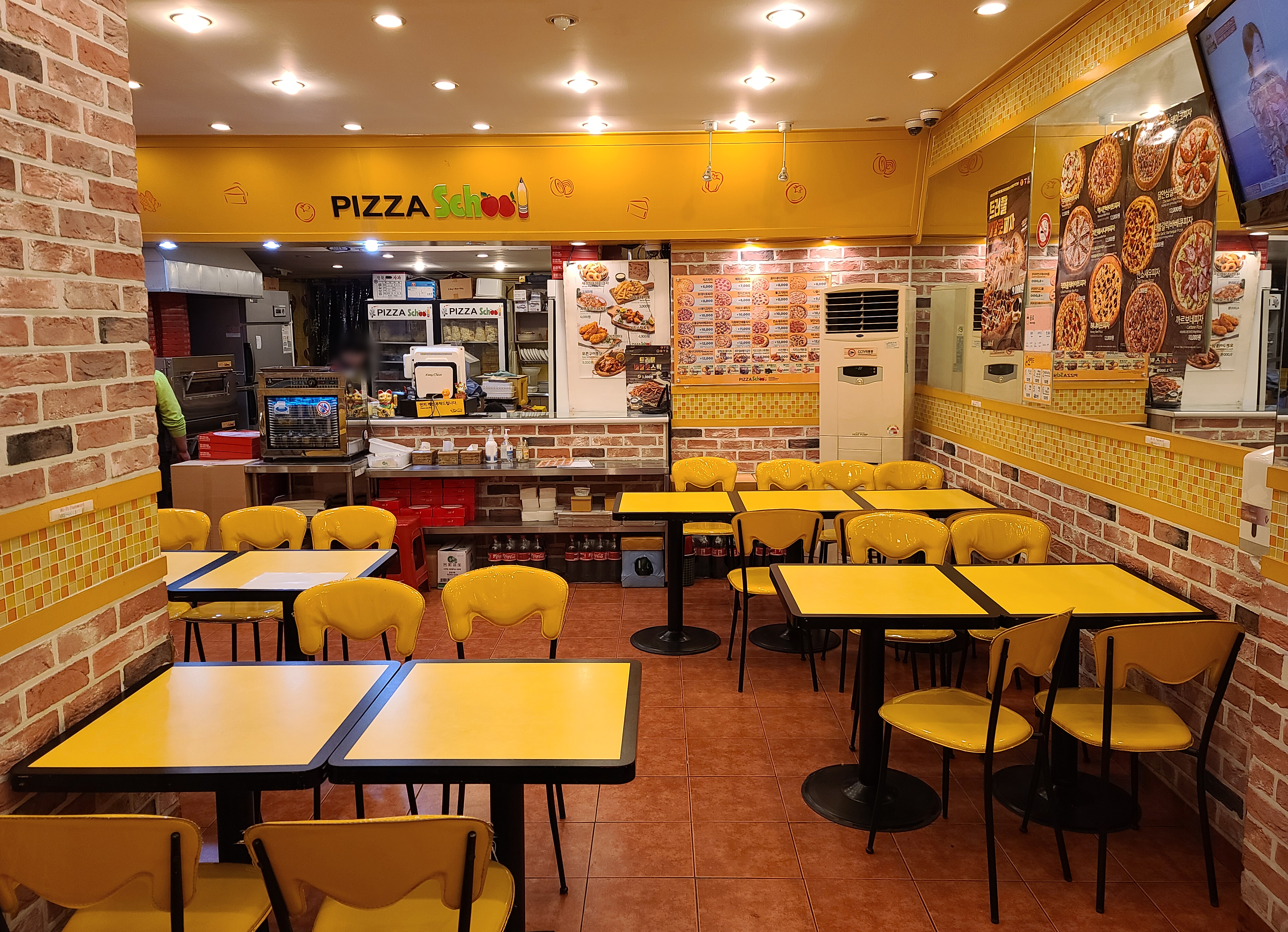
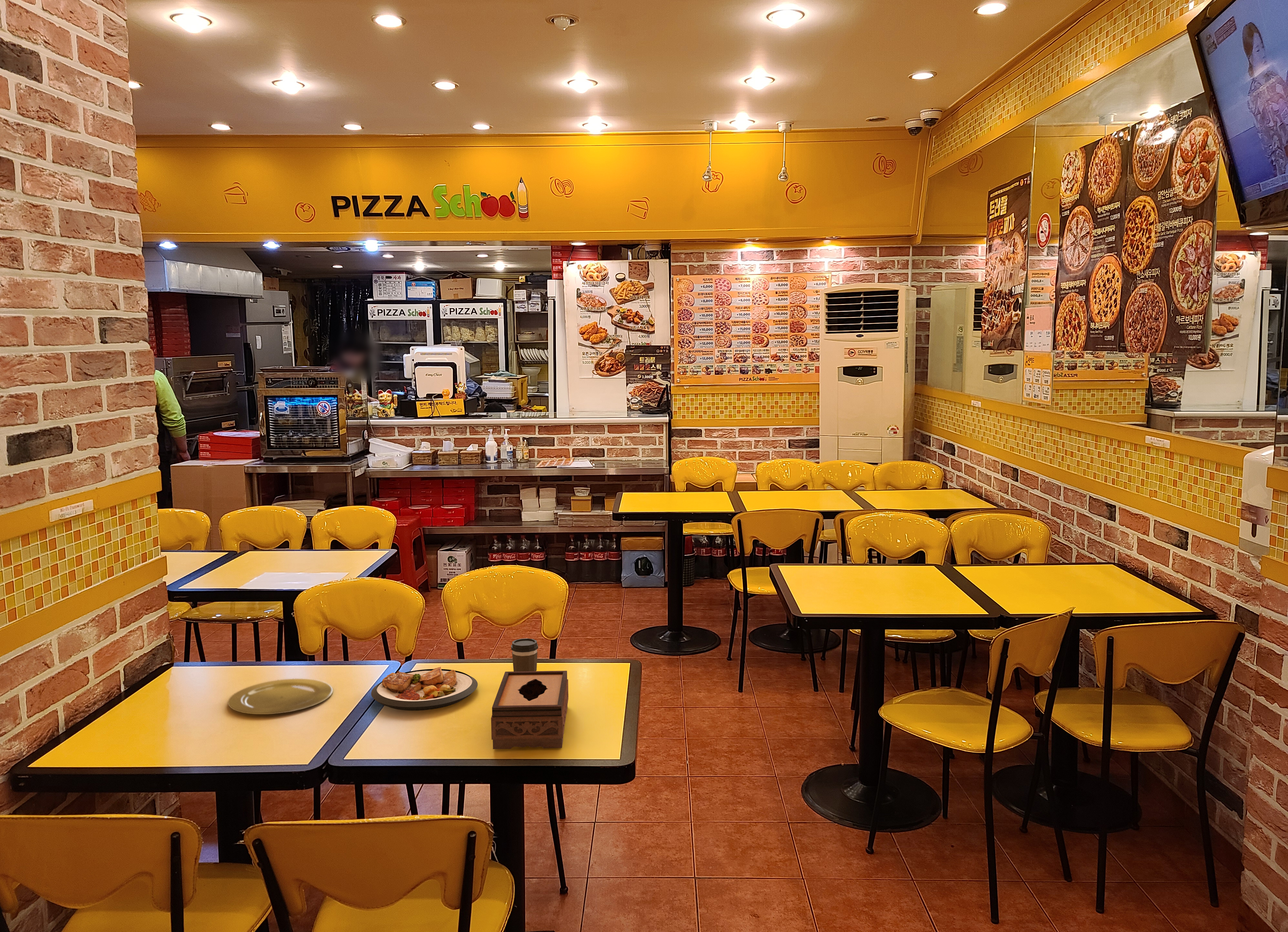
+ plate [228,678,333,715]
+ plate [371,666,478,711]
+ coffee cup [511,638,538,671]
+ tissue box [491,670,569,750]
